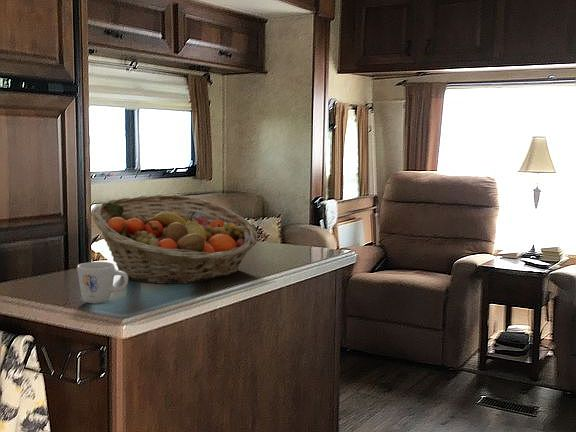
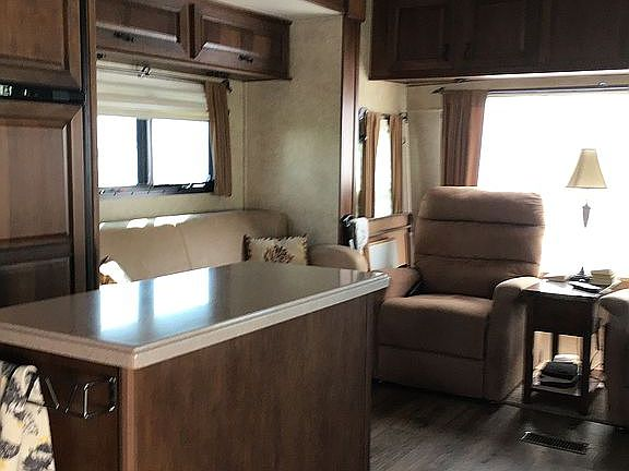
- mug [76,261,129,304]
- fruit basket [91,194,259,285]
